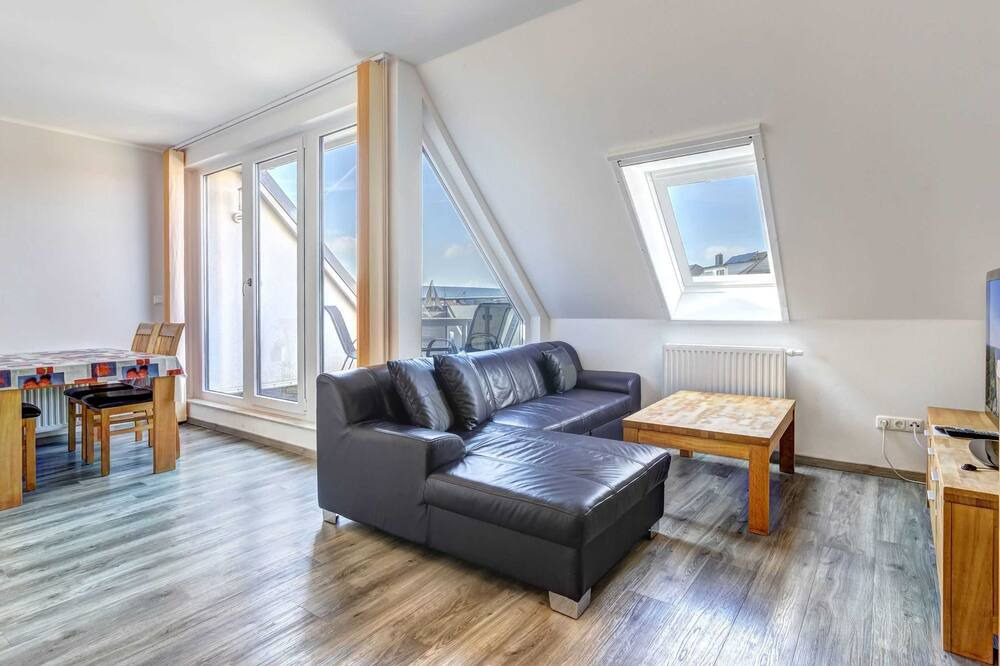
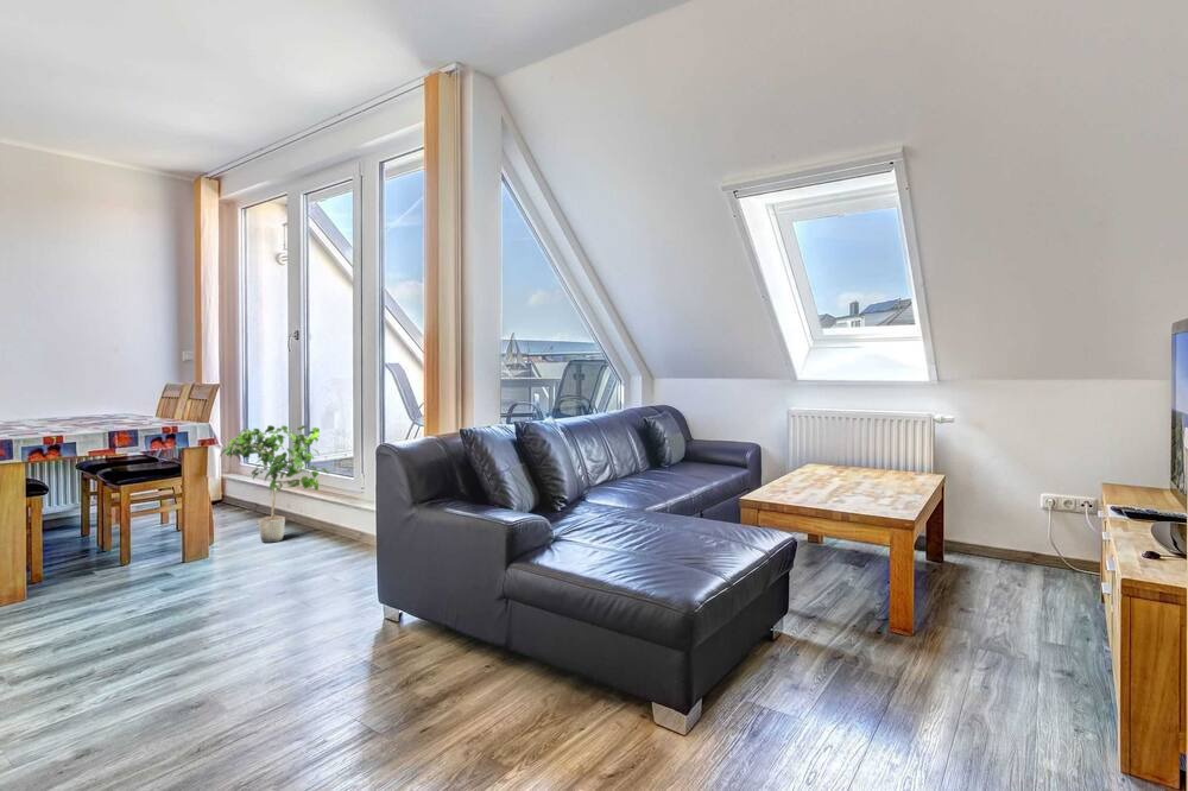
+ potted plant [219,424,329,544]
